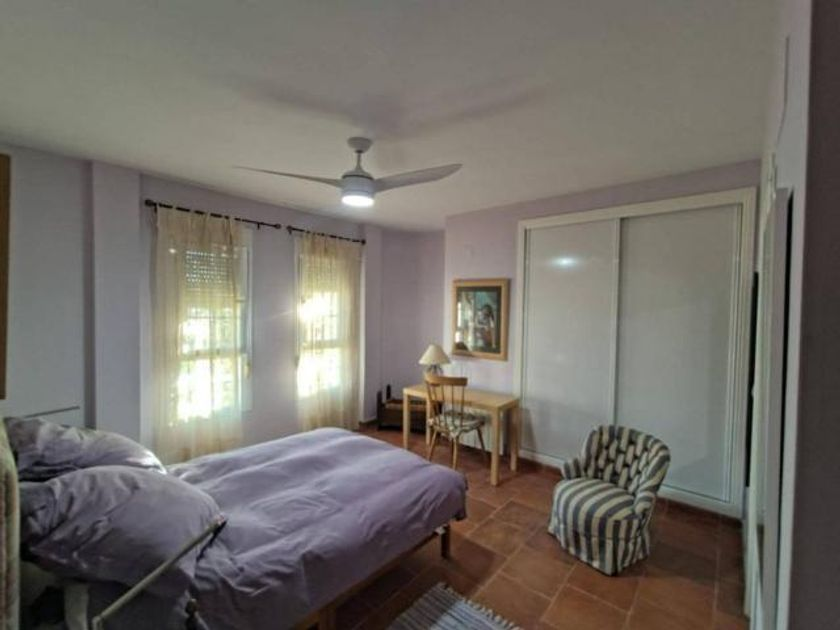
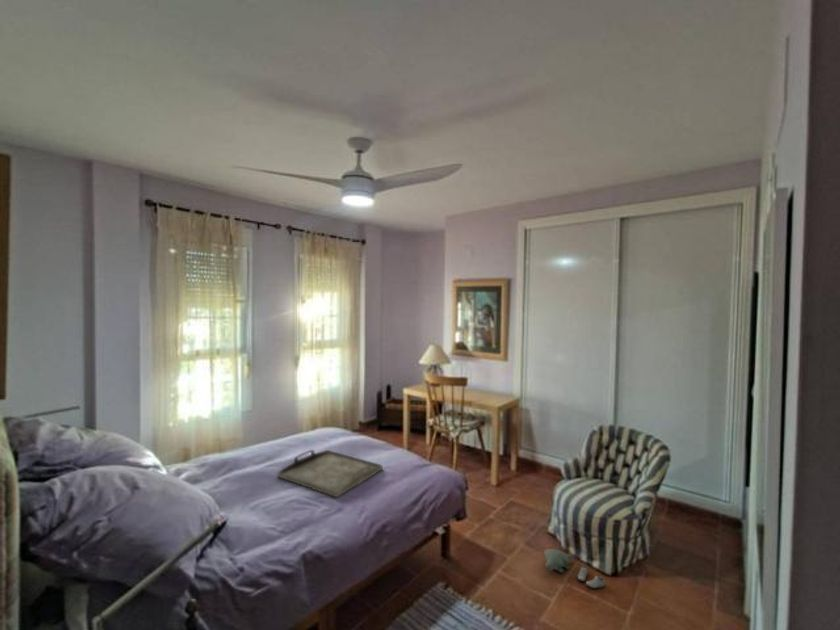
+ sneaker [577,564,606,589]
+ plush toy [543,548,575,573]
+ serving tray [276,449,384,499]
